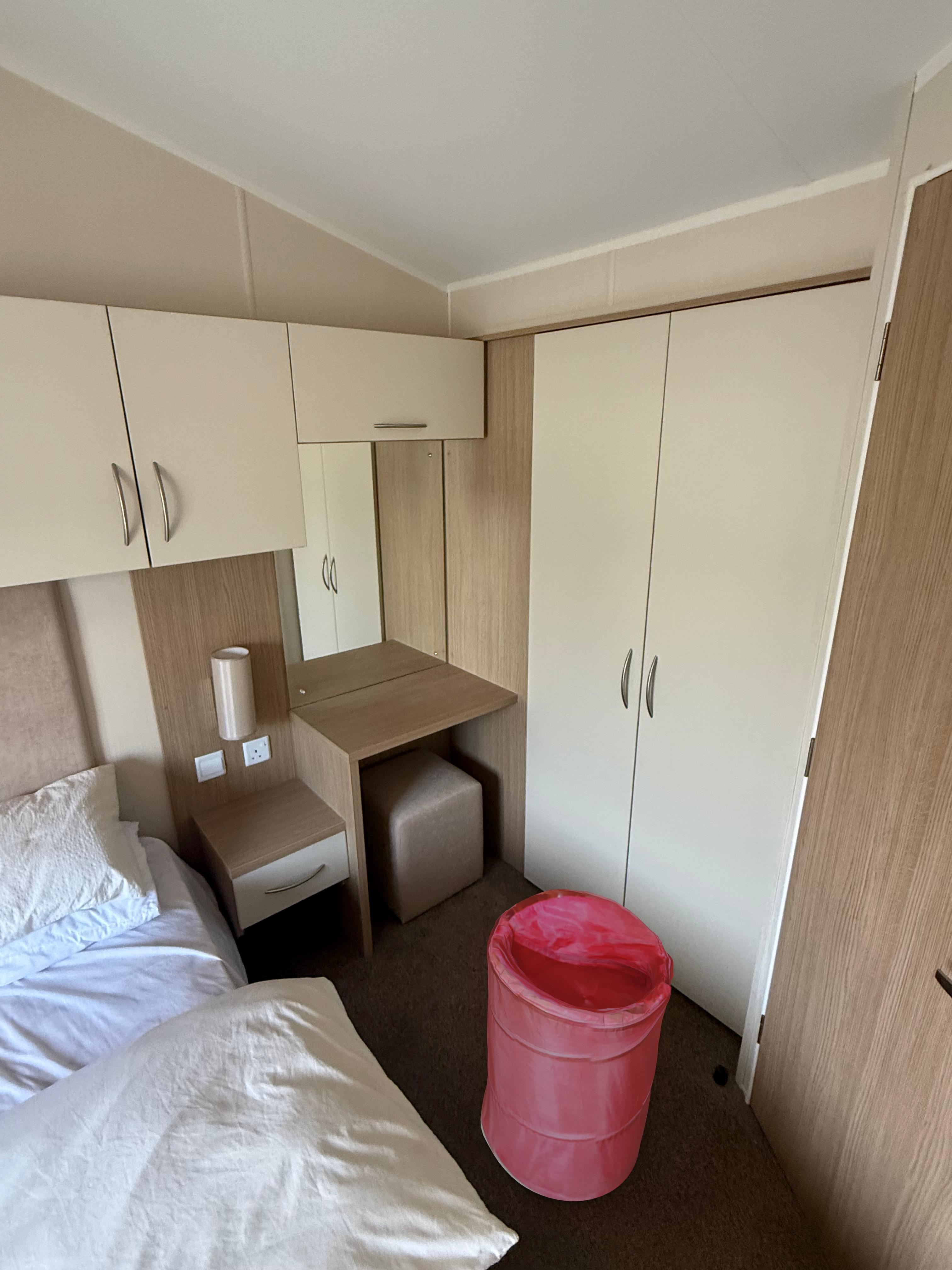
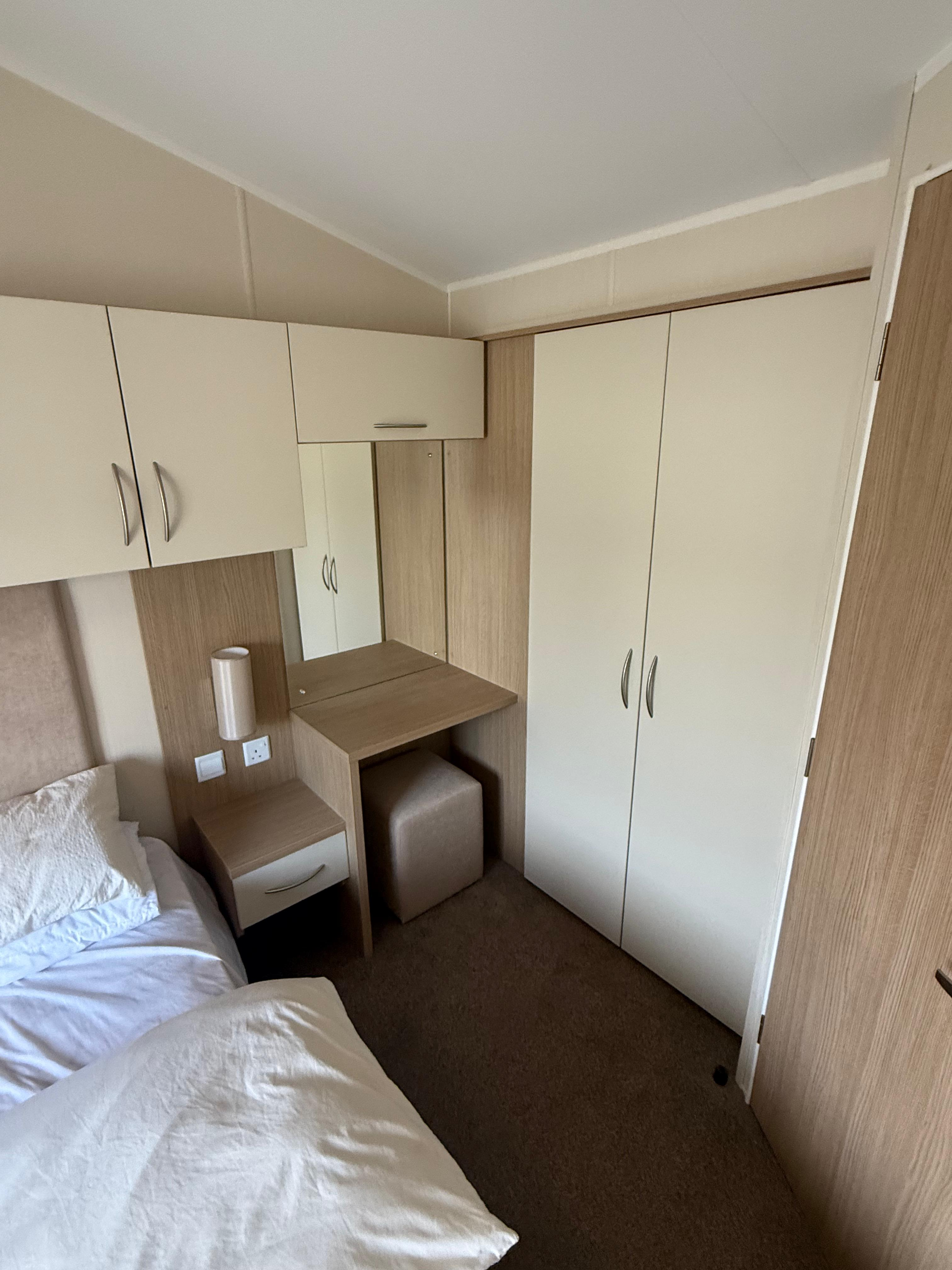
- laundry hamper [480,889,674,1202]
